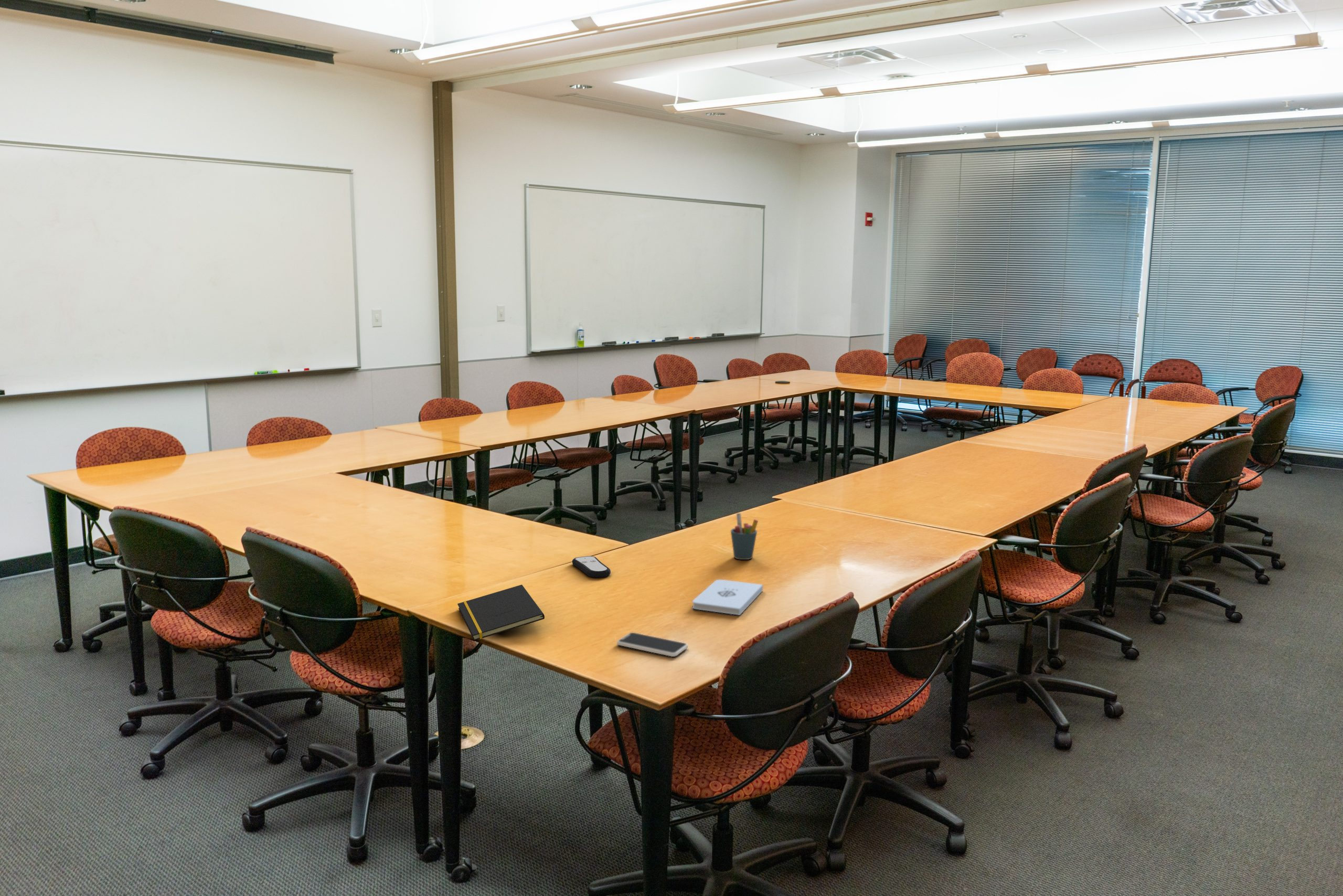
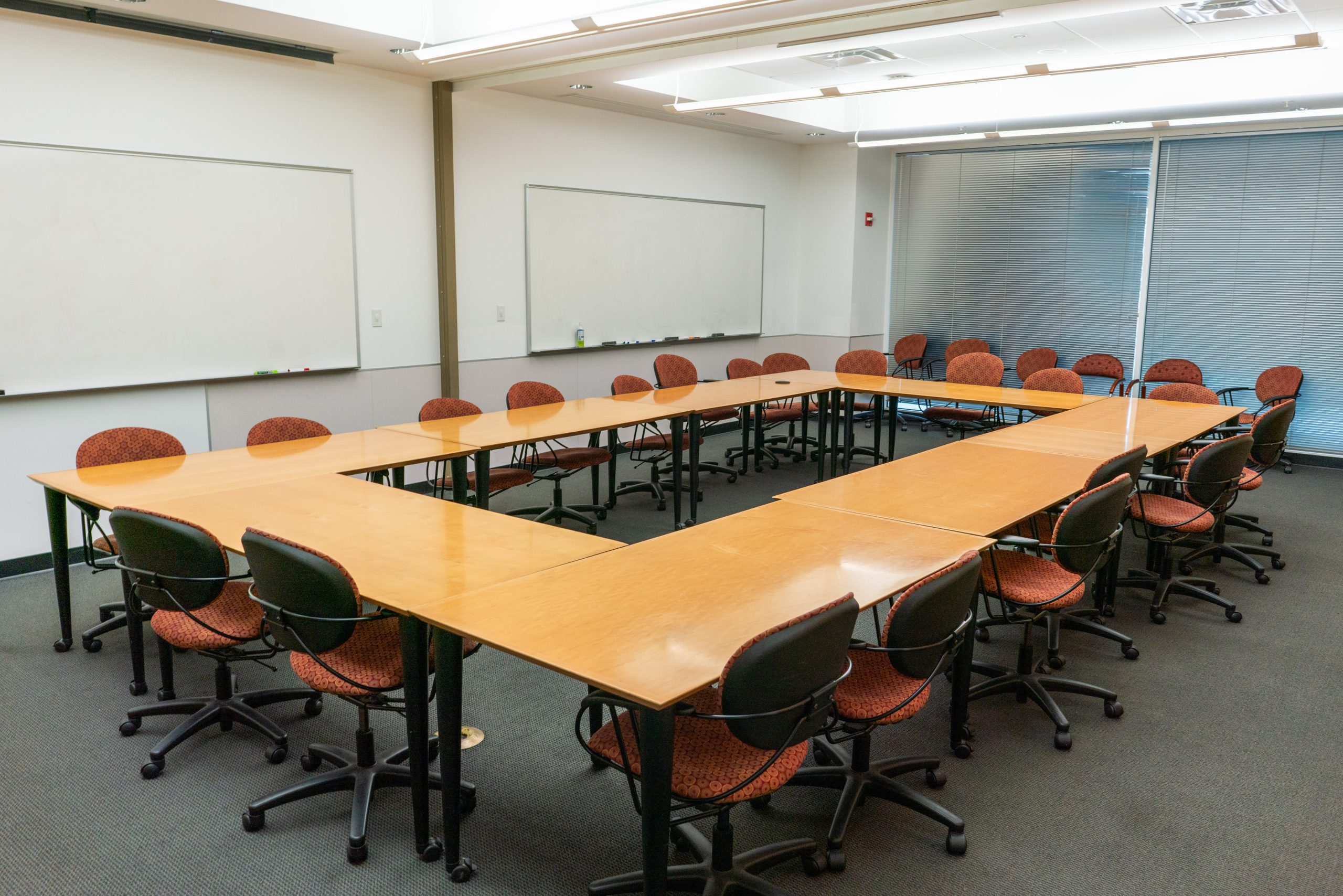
- pen holder [730,513,759,560]
- notepad [692,579,763,616]
- notepad [457,584,545,641]
- remote control [572,556,611,579]
- smartphone [616,632,689,657]
